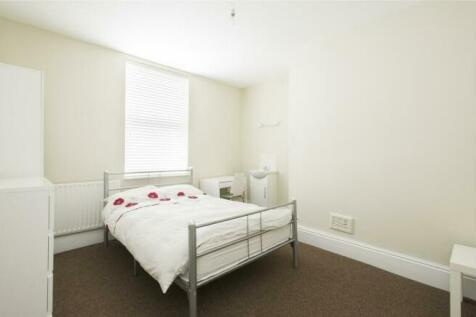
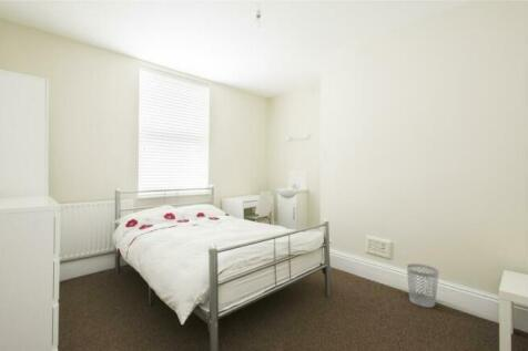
+ wastebasket [406,262,440,309]
